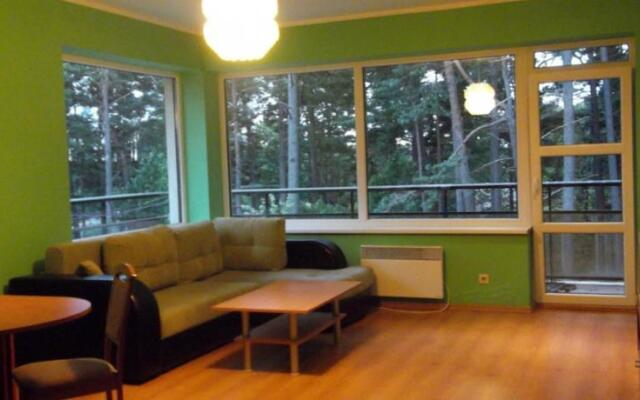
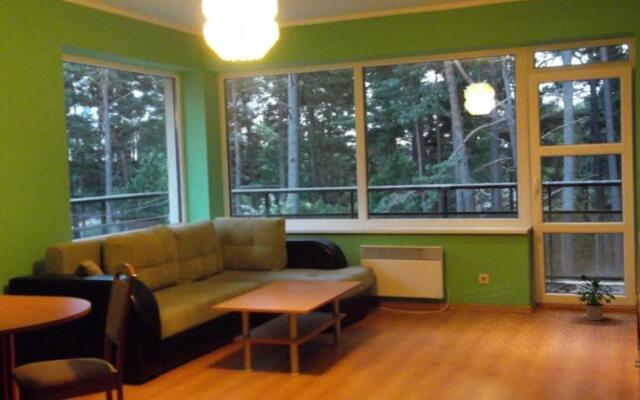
+ potted plant [574,274,621,321]
